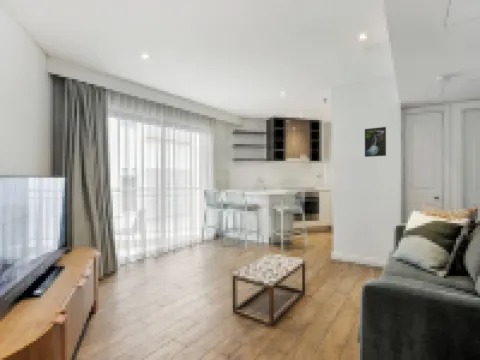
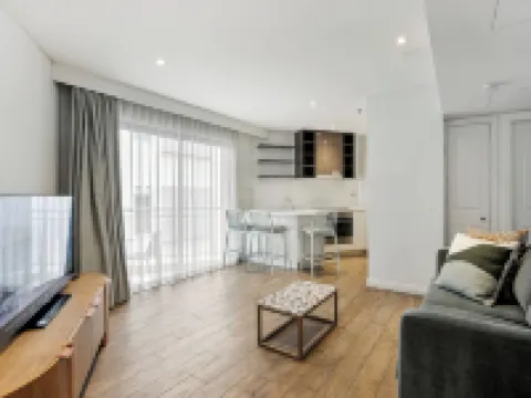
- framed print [364,126,387,158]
